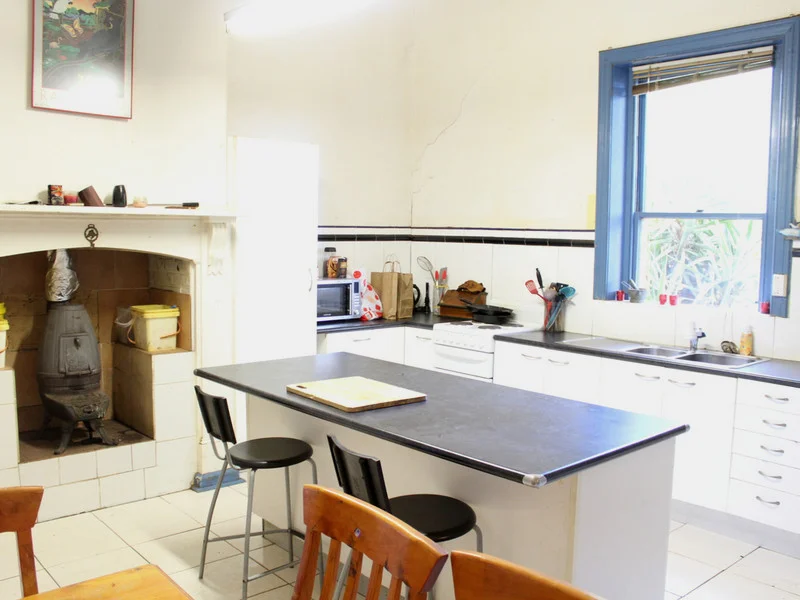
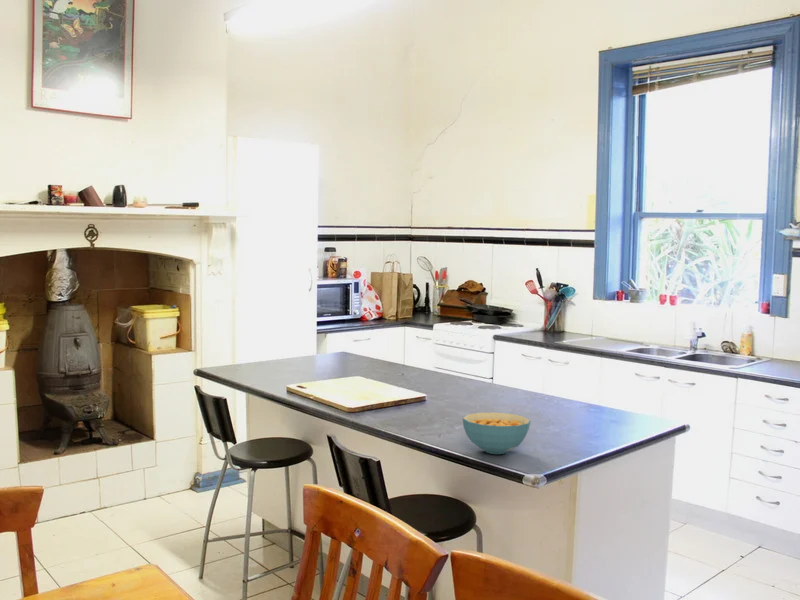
+ cereal bowl [462,411,531,455]
